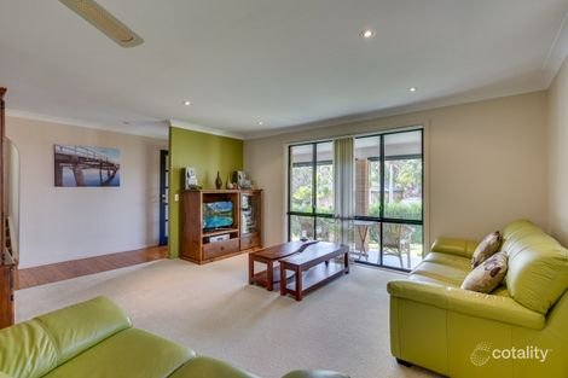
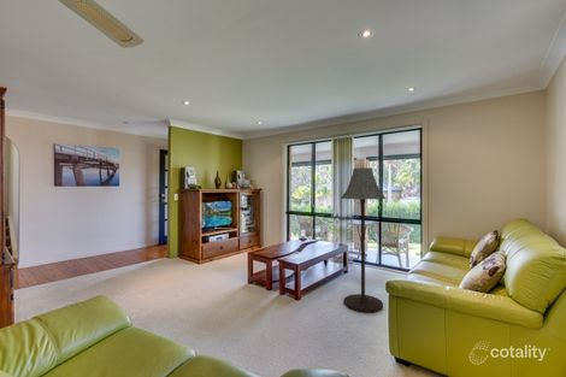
+ floor lamp [340,166,388,313]
